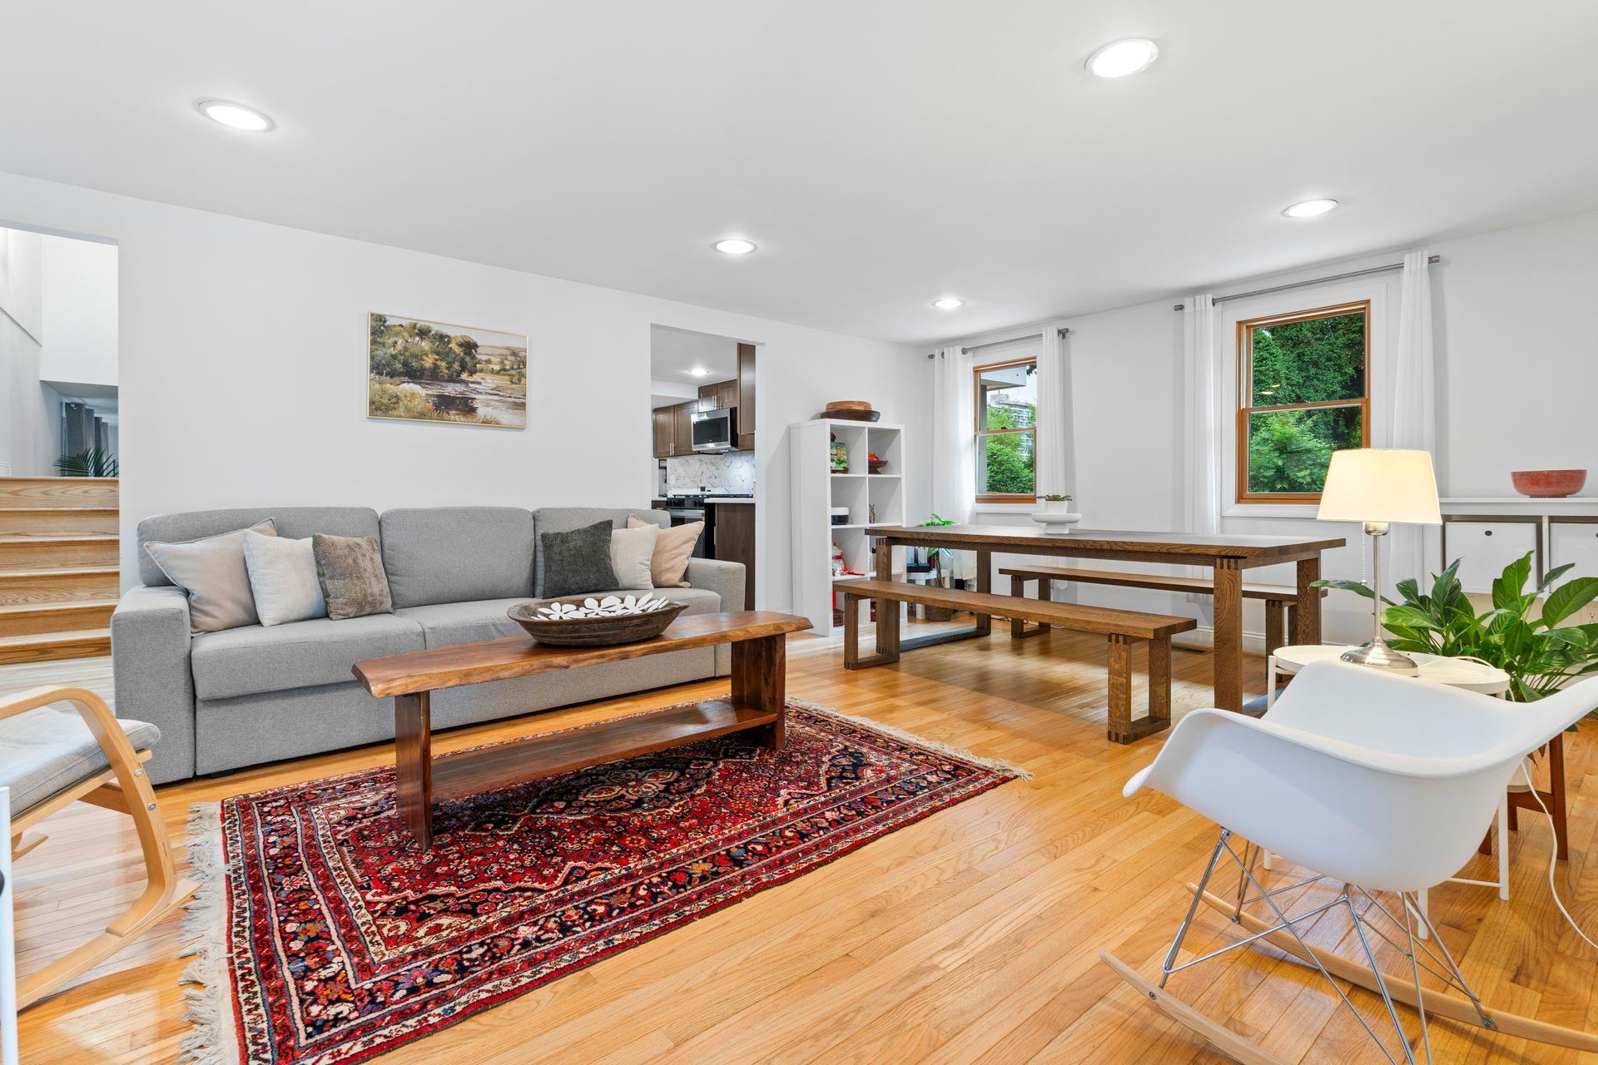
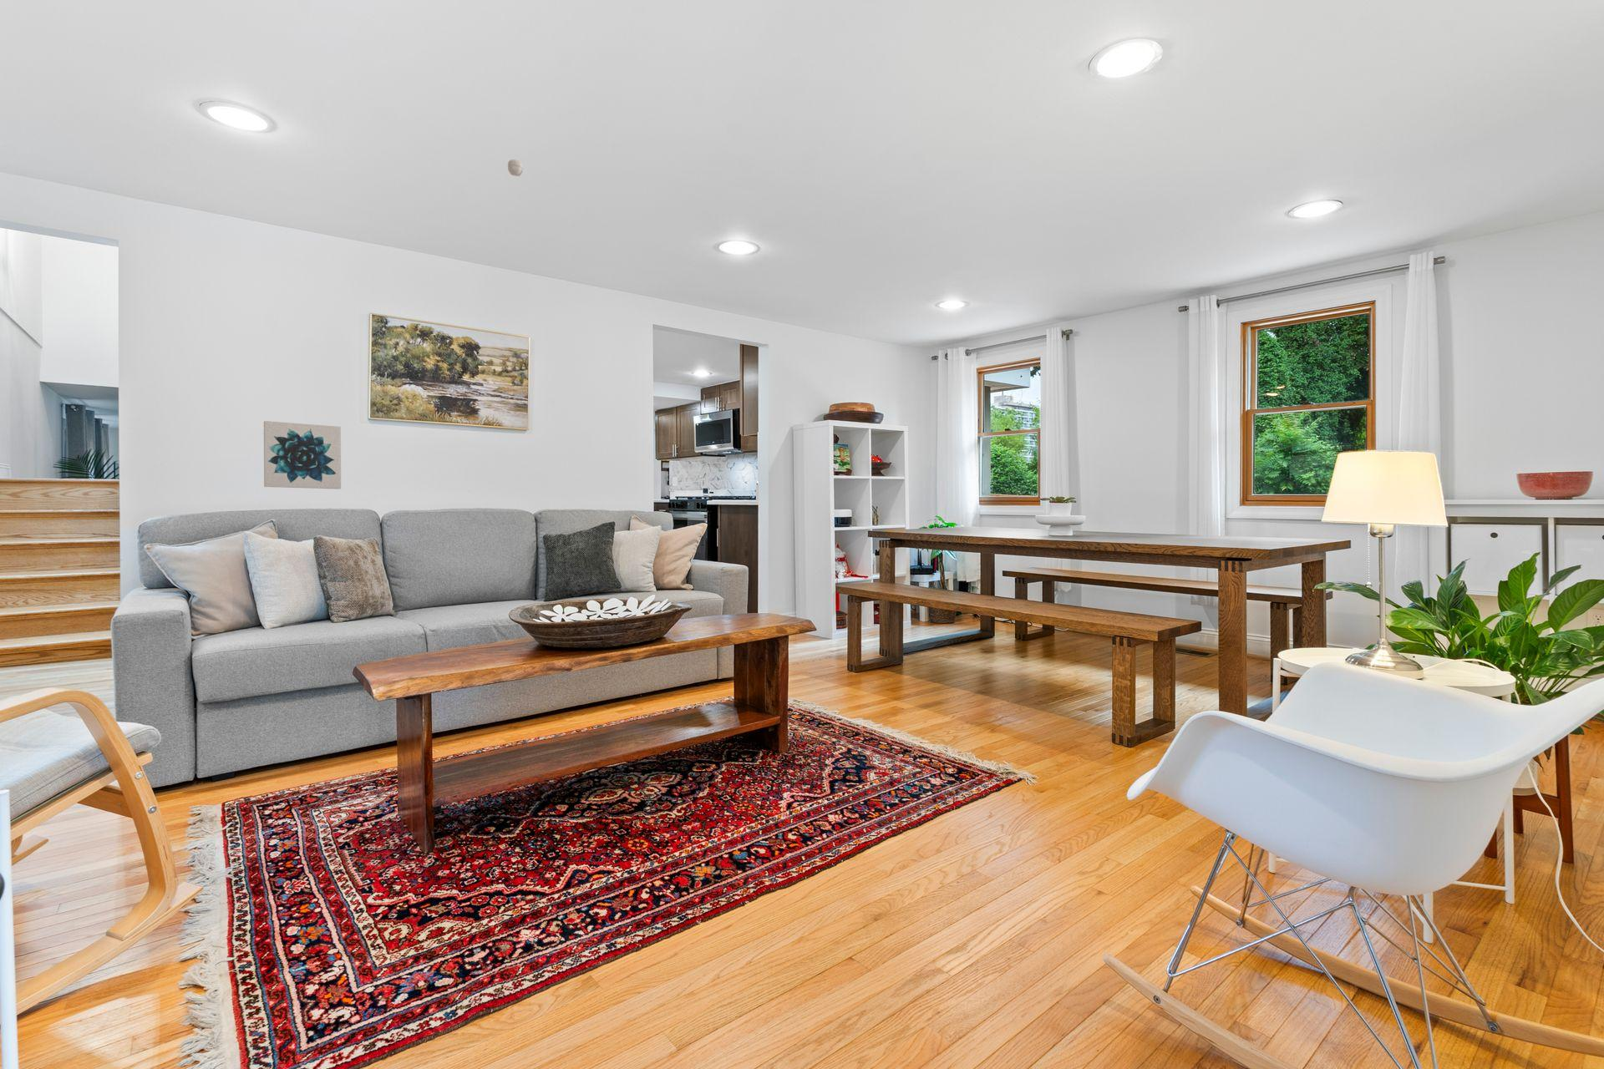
+ smoke detector [507,159,523,177]
+ wall art [264,420,341,490]
